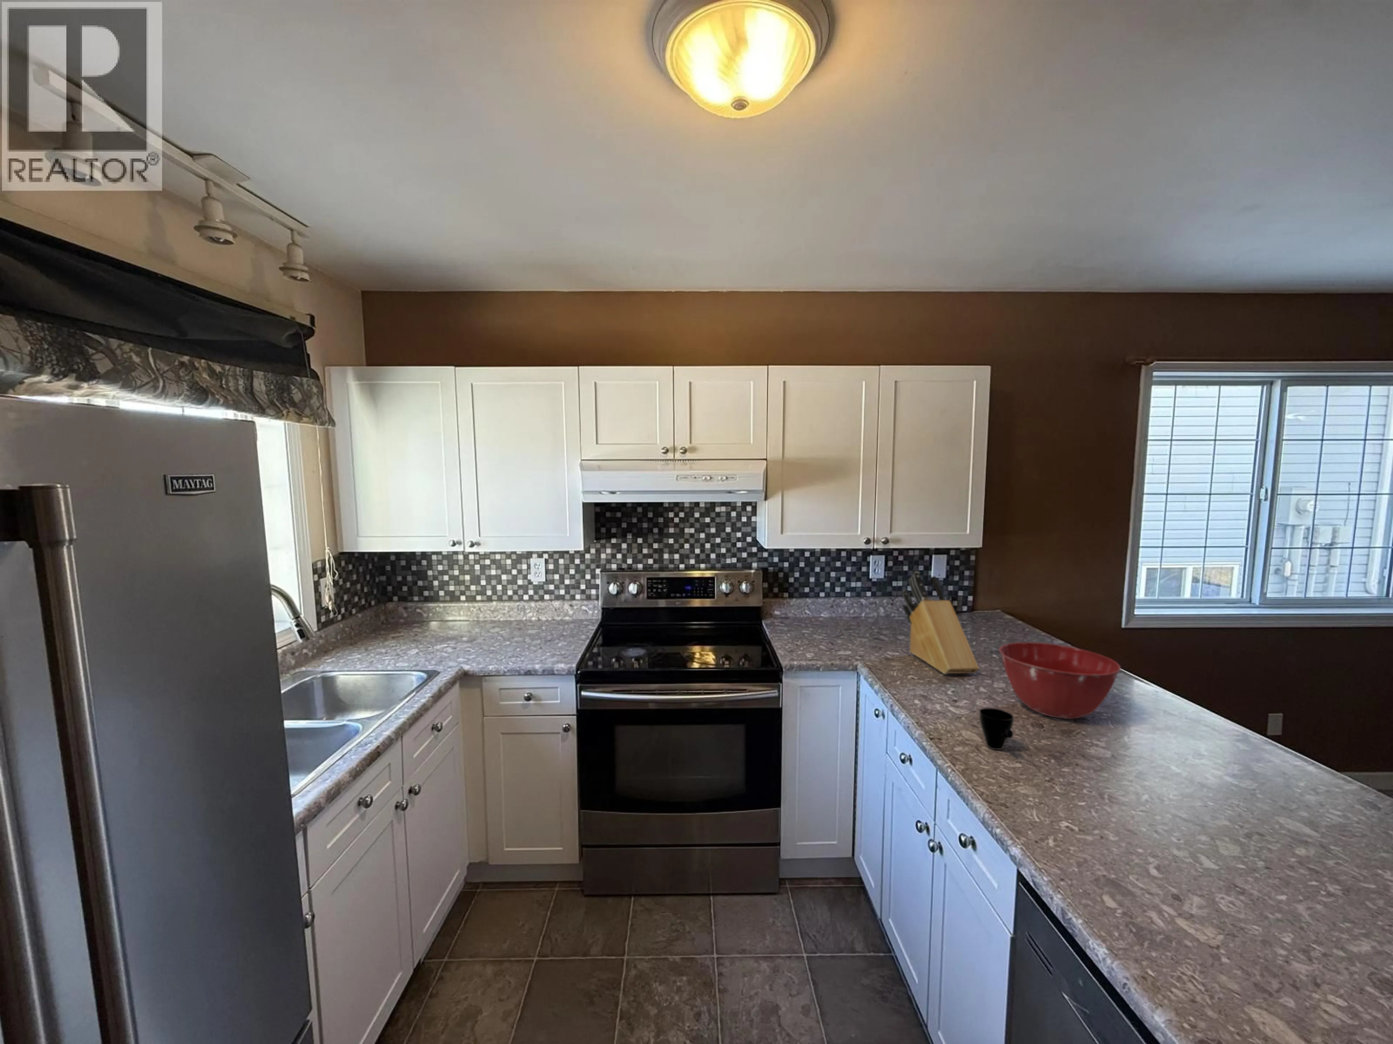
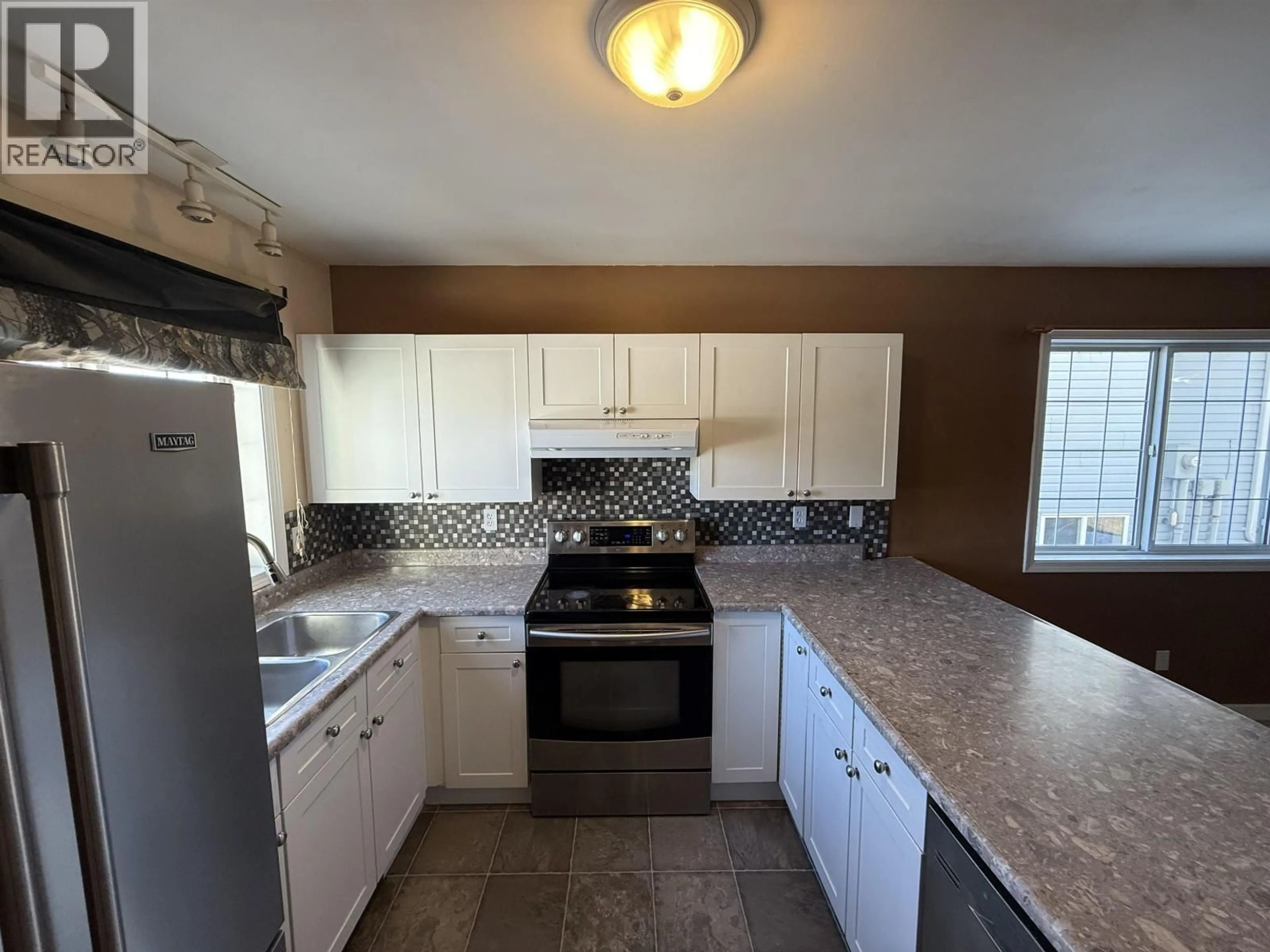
- mixing bowl [998,642,1121,719]
- cup [978,707,1015,750]
- knife block [902,571,979,674]
